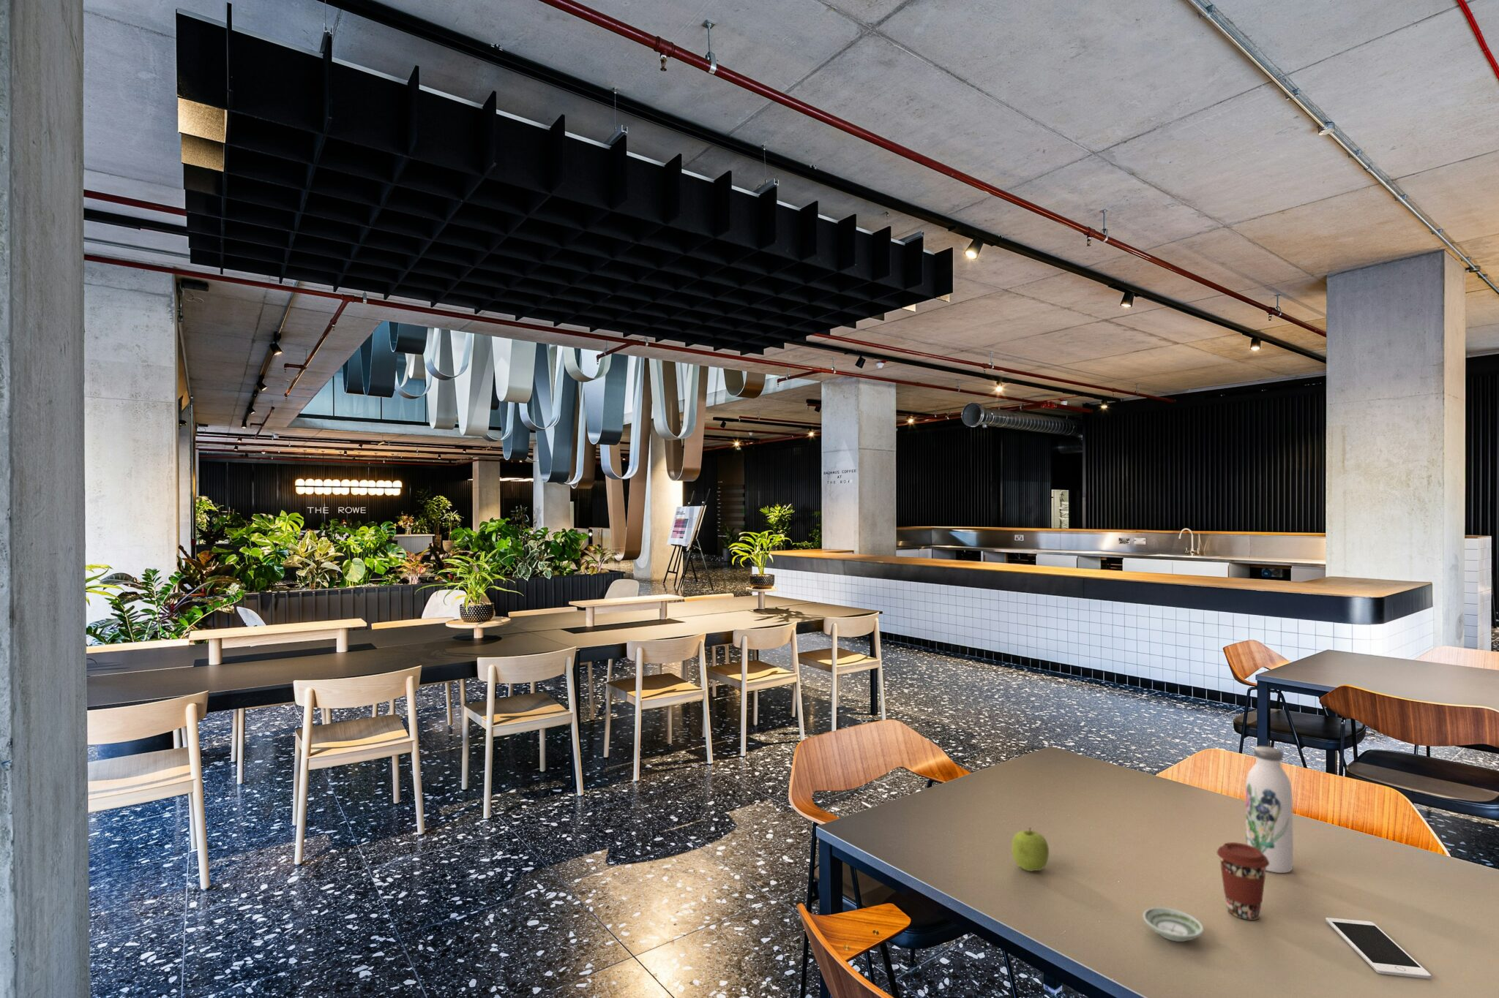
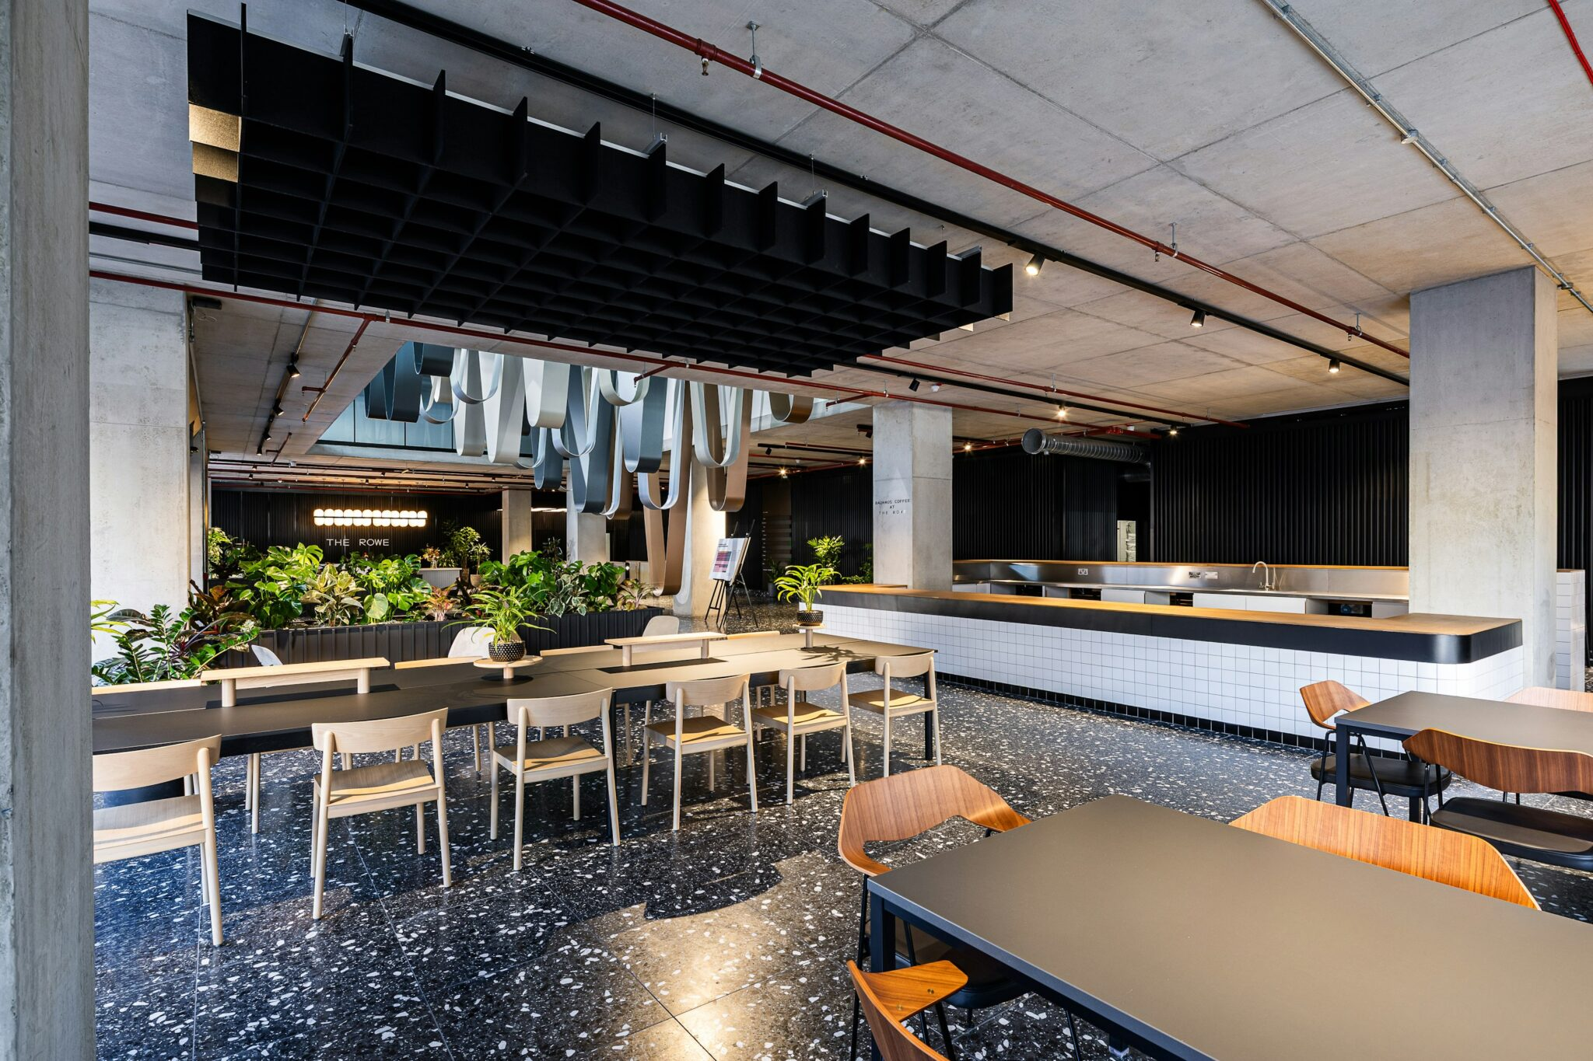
- water bottle [1245,746,1294,873]
- fruit [1011,826,1050,871]
- saucer [1142,907,1205,942]
- coffee cup [1216,842,1269,921]
- cell phone [1325,917,1432,980]
